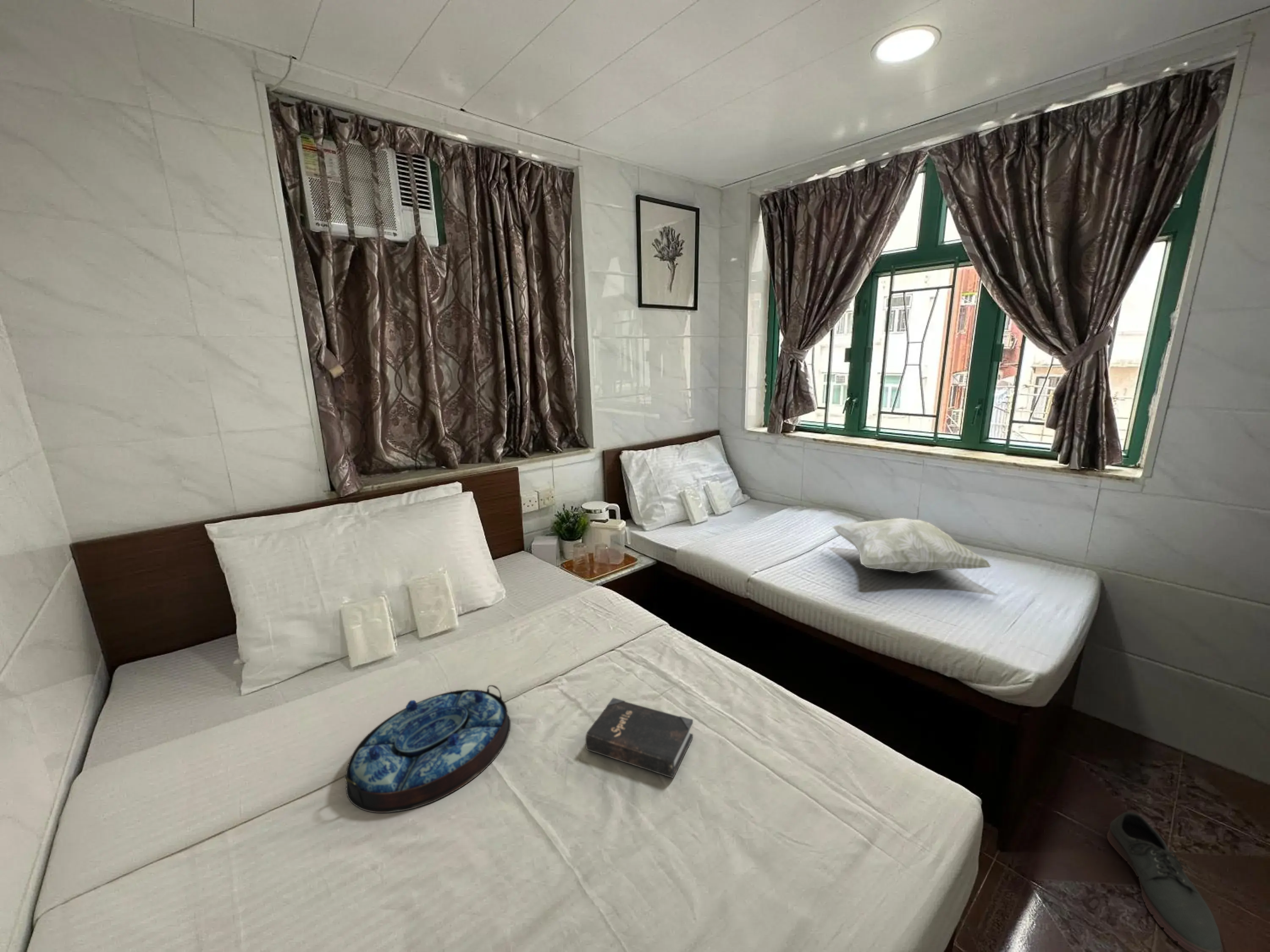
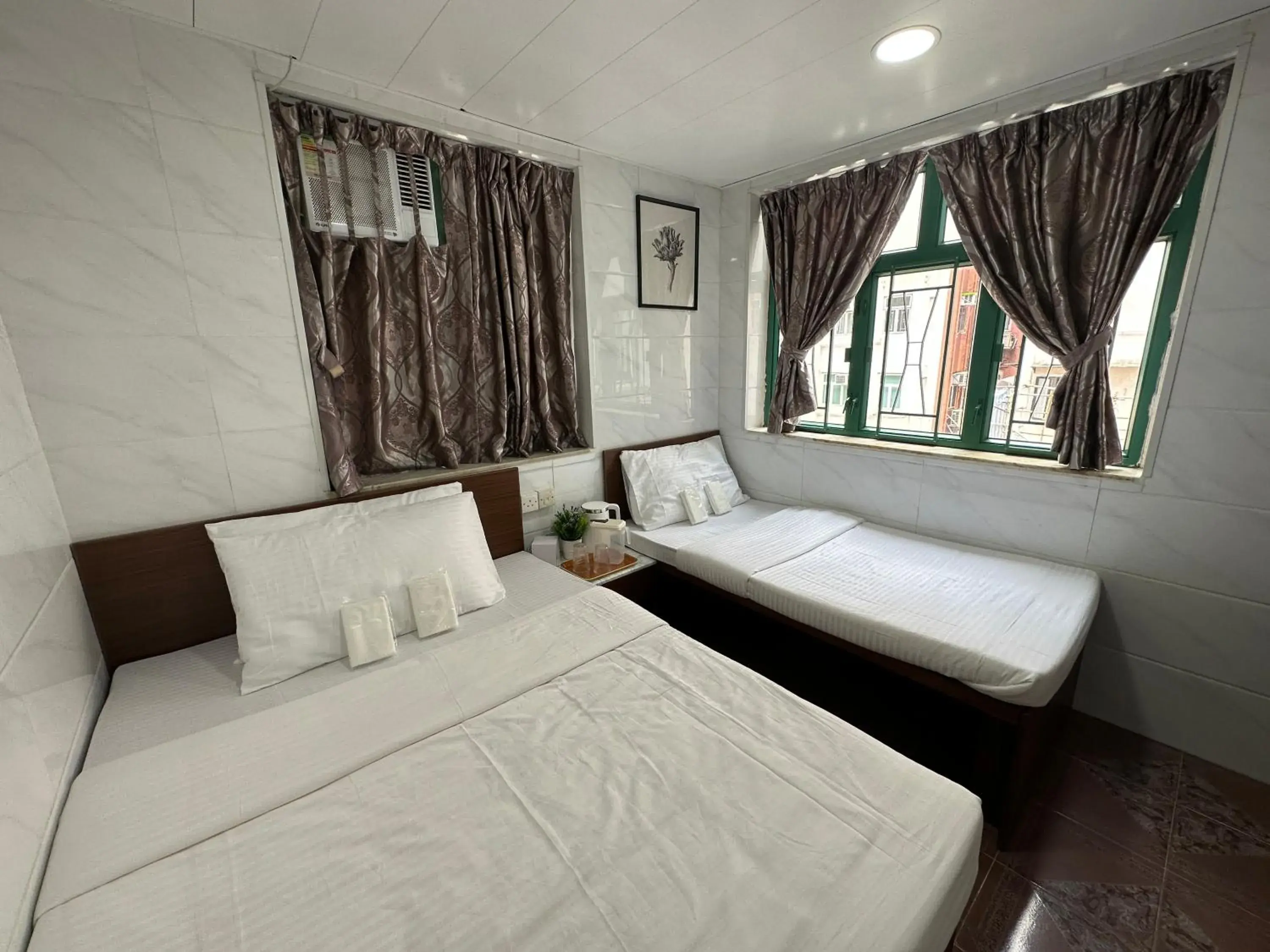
- shoe [1107,812,1224,952]
- decorative pillow [831,517,992,574]
- serving tray [343,685,511,813]
- hardback book [585,697,693,779]
